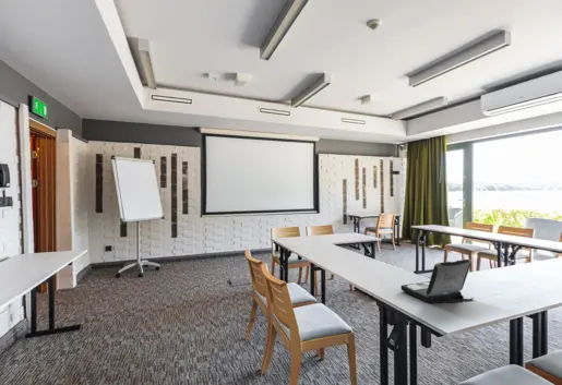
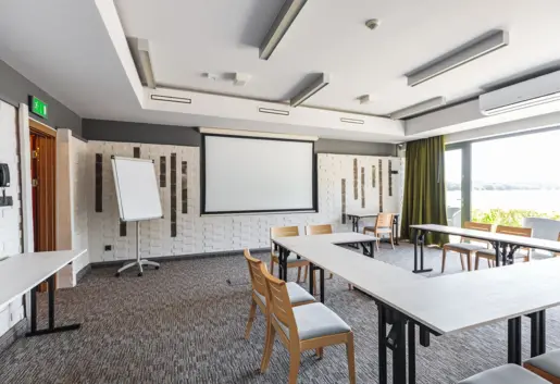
- laptop [400,258,475,304]
